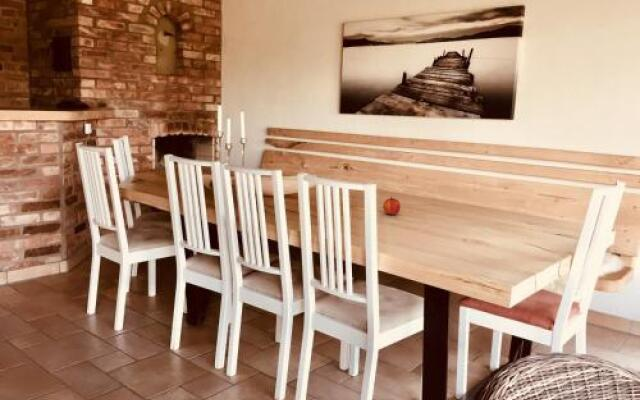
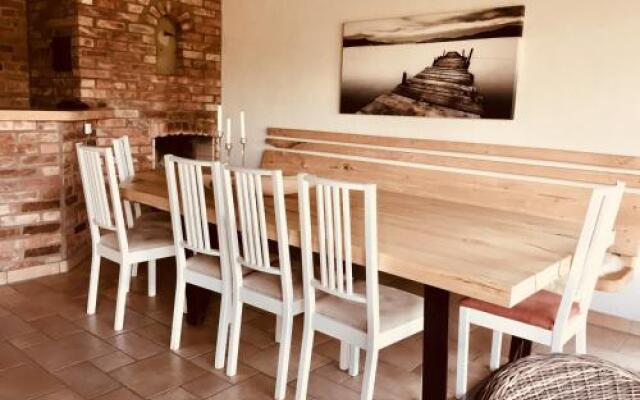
- fruit [382,195,401,216]
